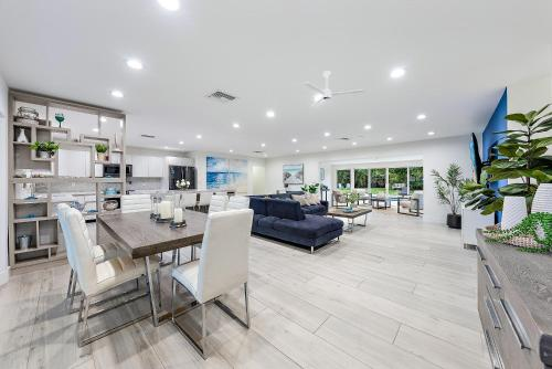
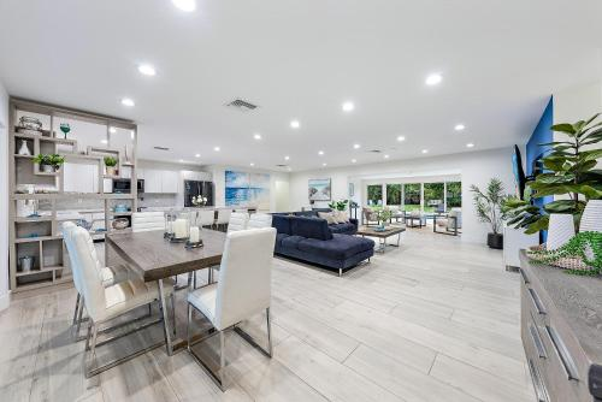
- ceiling fan [302,70,367,108]
